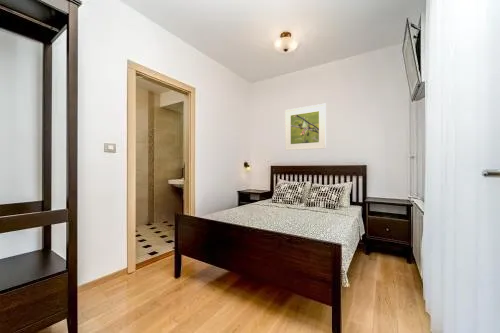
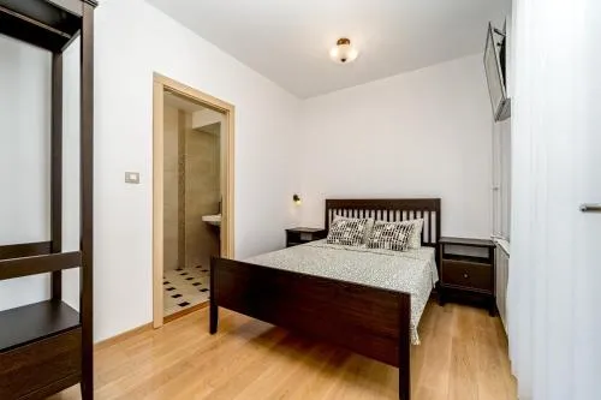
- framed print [284,103,327,151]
